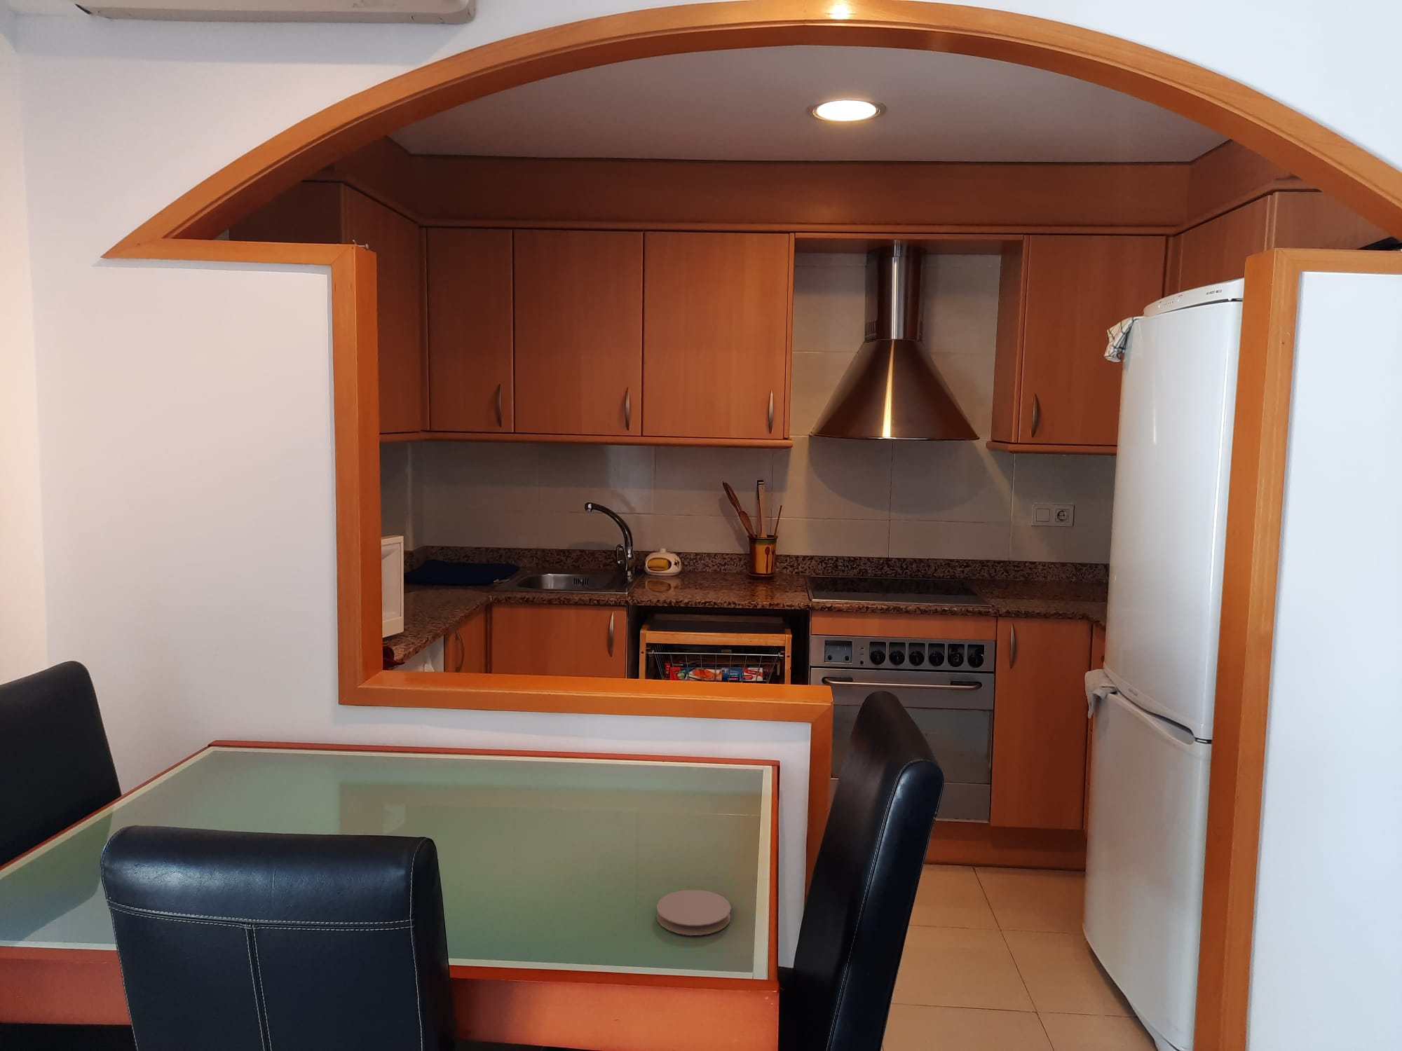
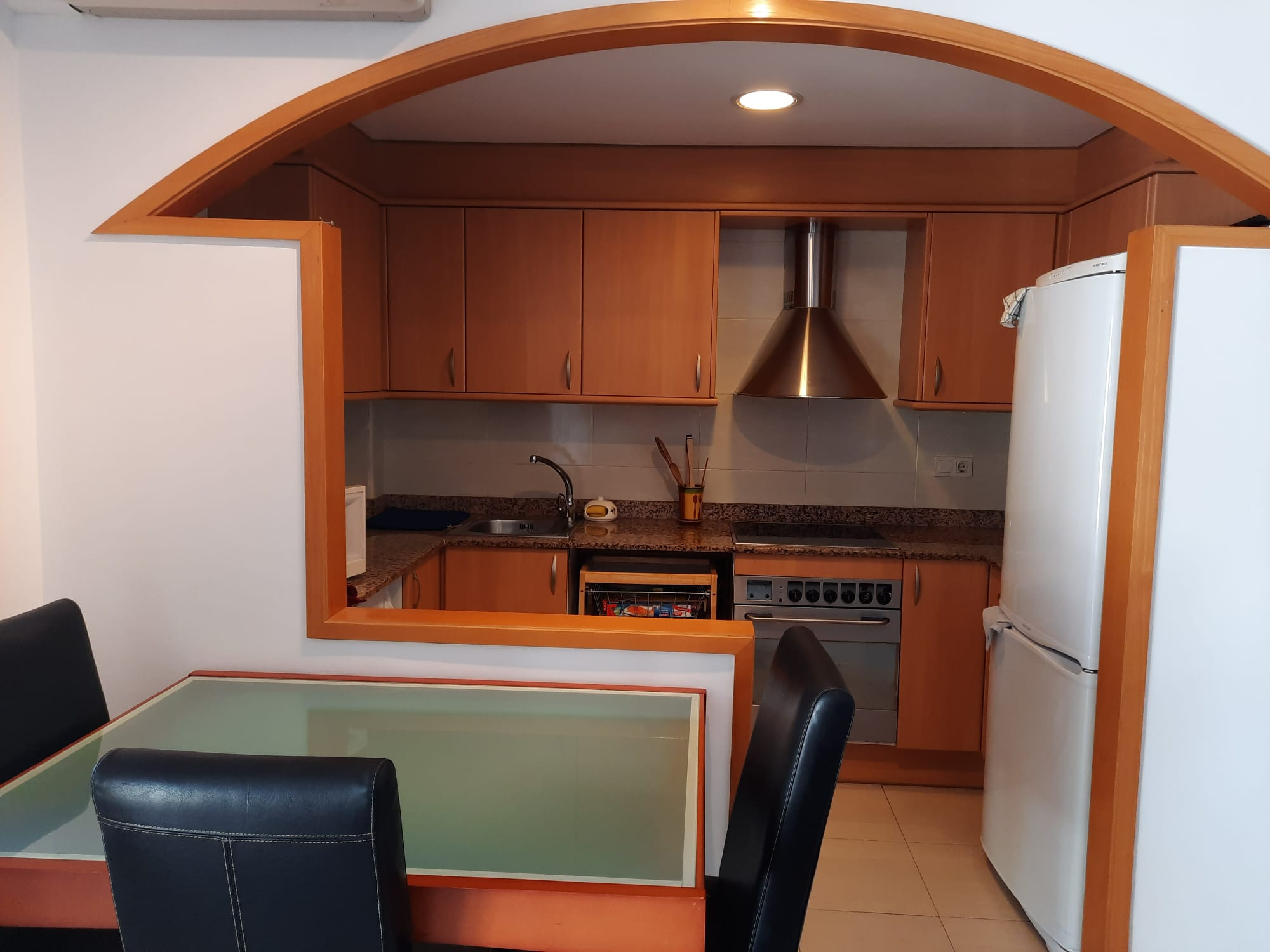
- coaster [656,889,732,936]
